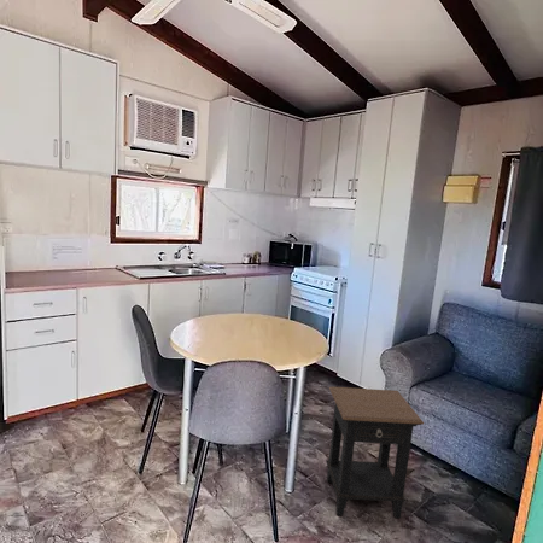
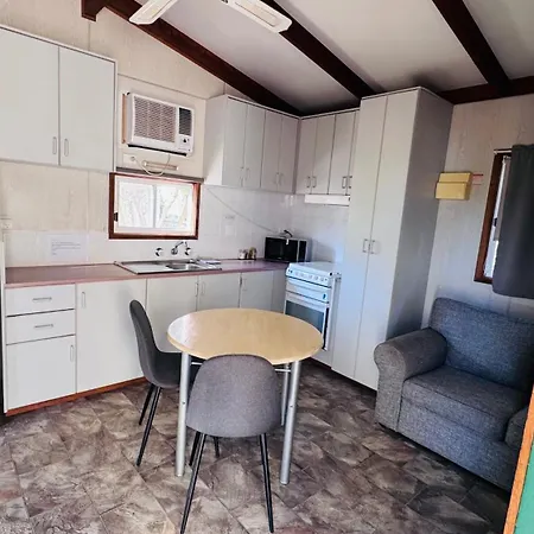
- side table [325,386,425,520]
